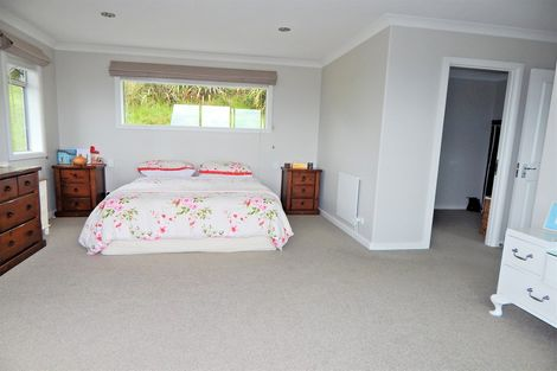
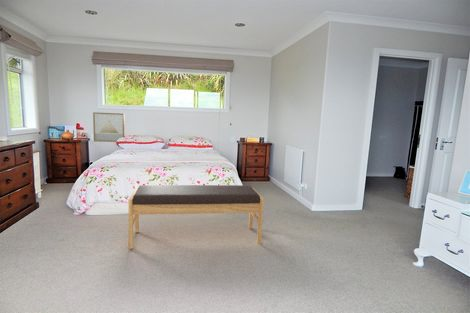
+ bench [128,184,265,250]
+ wall art [92,111,125,143]
